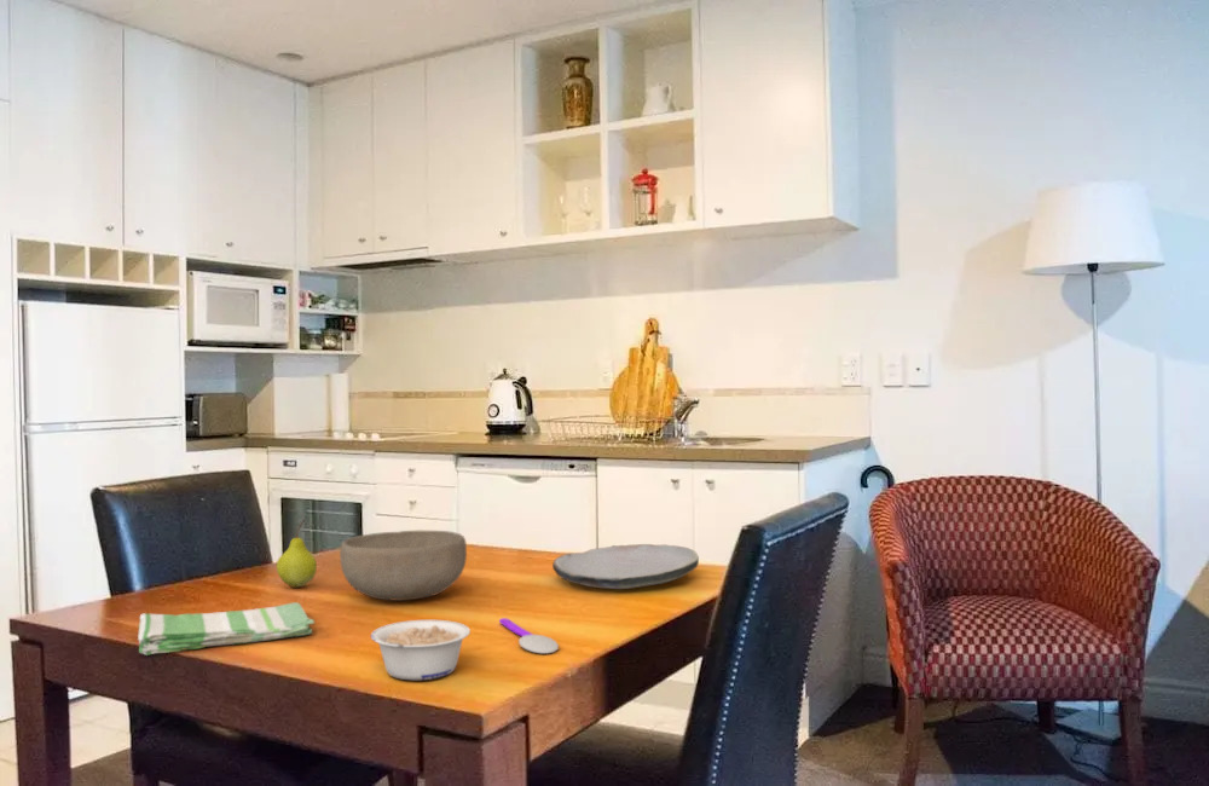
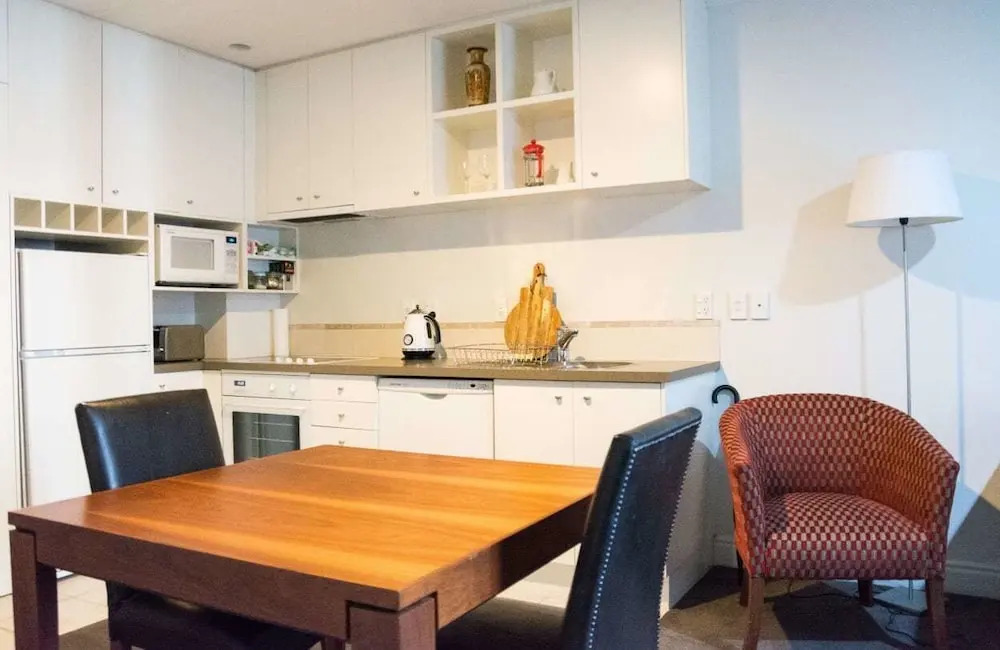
- legume [370,619,472,681]
- plate [551,543,700,590]
- spoon [498,617,560,654]
- fruit [276,519,318,589]
- dish towel [137,601,316,657]
- bowl [339,530,468,602]
